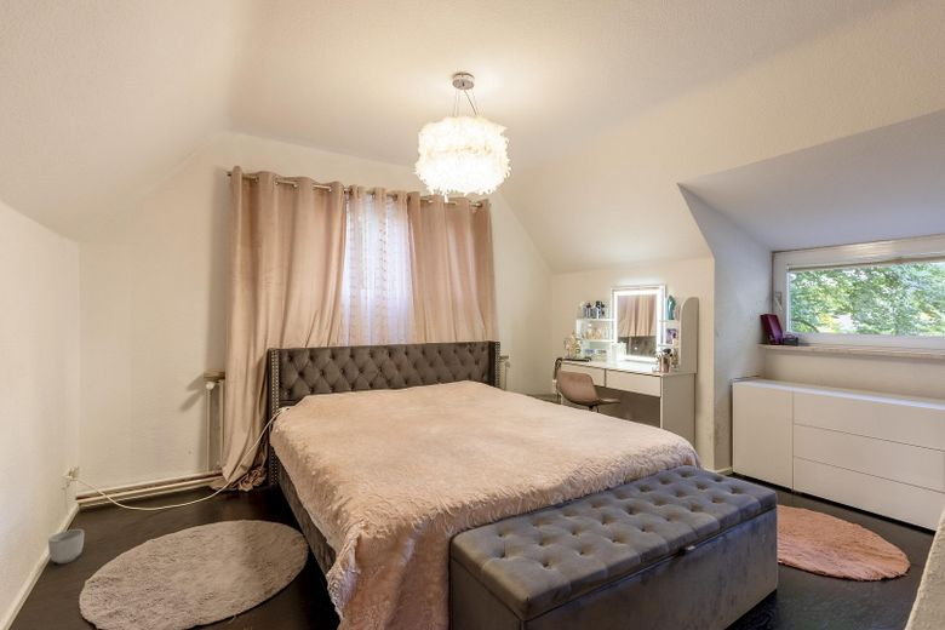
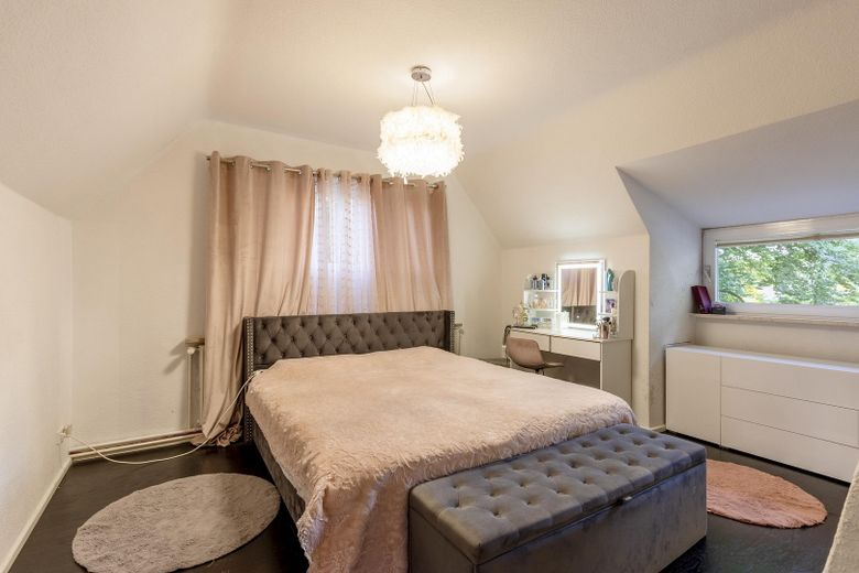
- planter [47,528,85,565]
